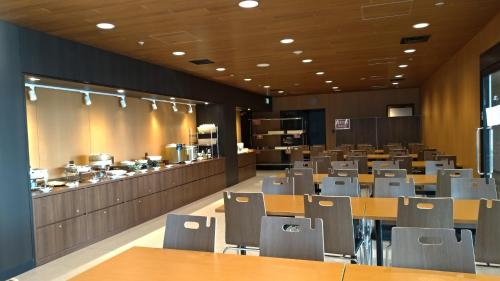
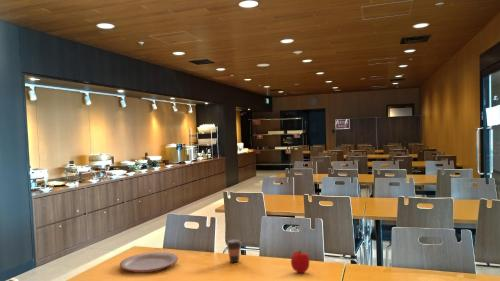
+ fruit [290,250,310,274]
+ coffee cup [225,239,243,263]
+ plate [119,251,179,273]
